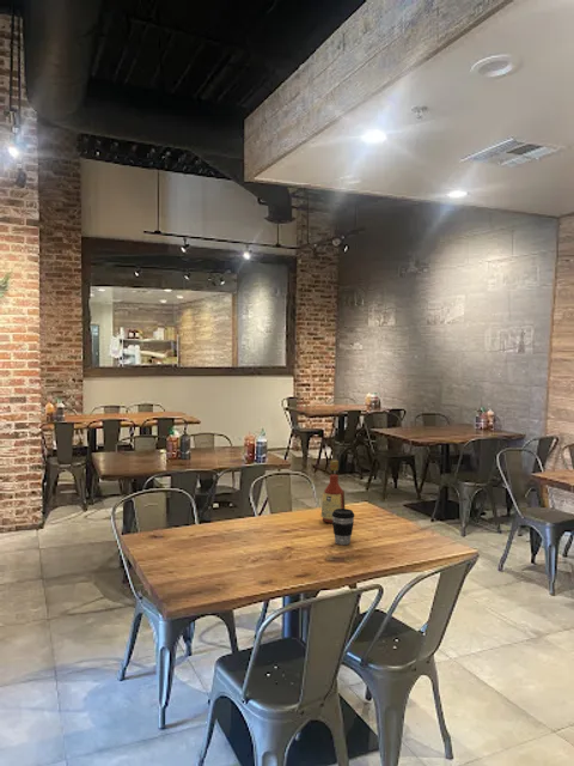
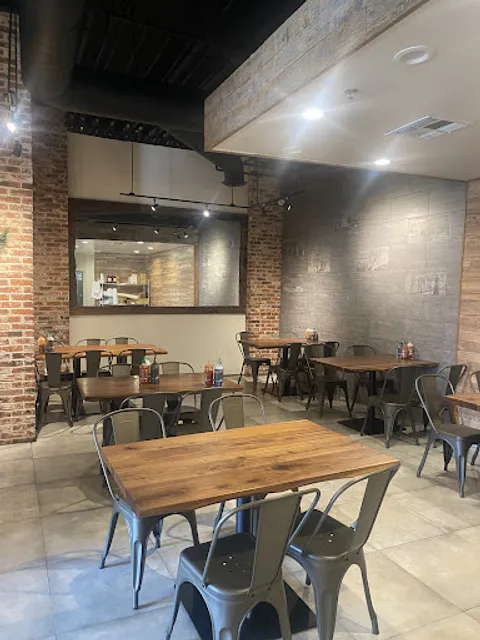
- bottle [320,460,346,524]
- coffee cup [331,507,355,546]
